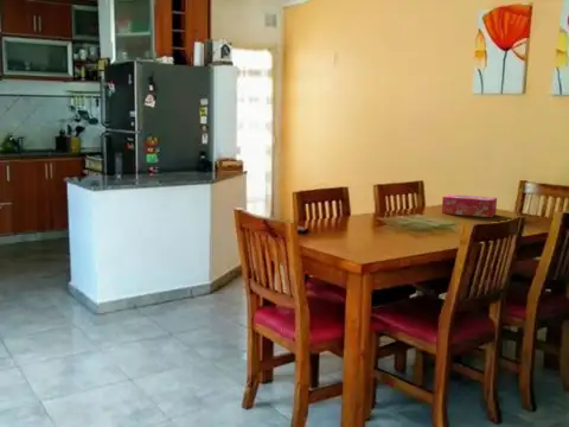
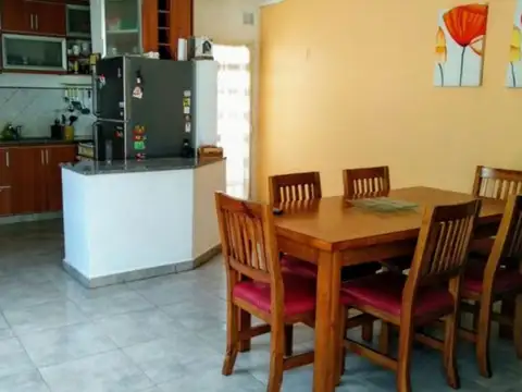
- tissue box [441,193,498,218]
